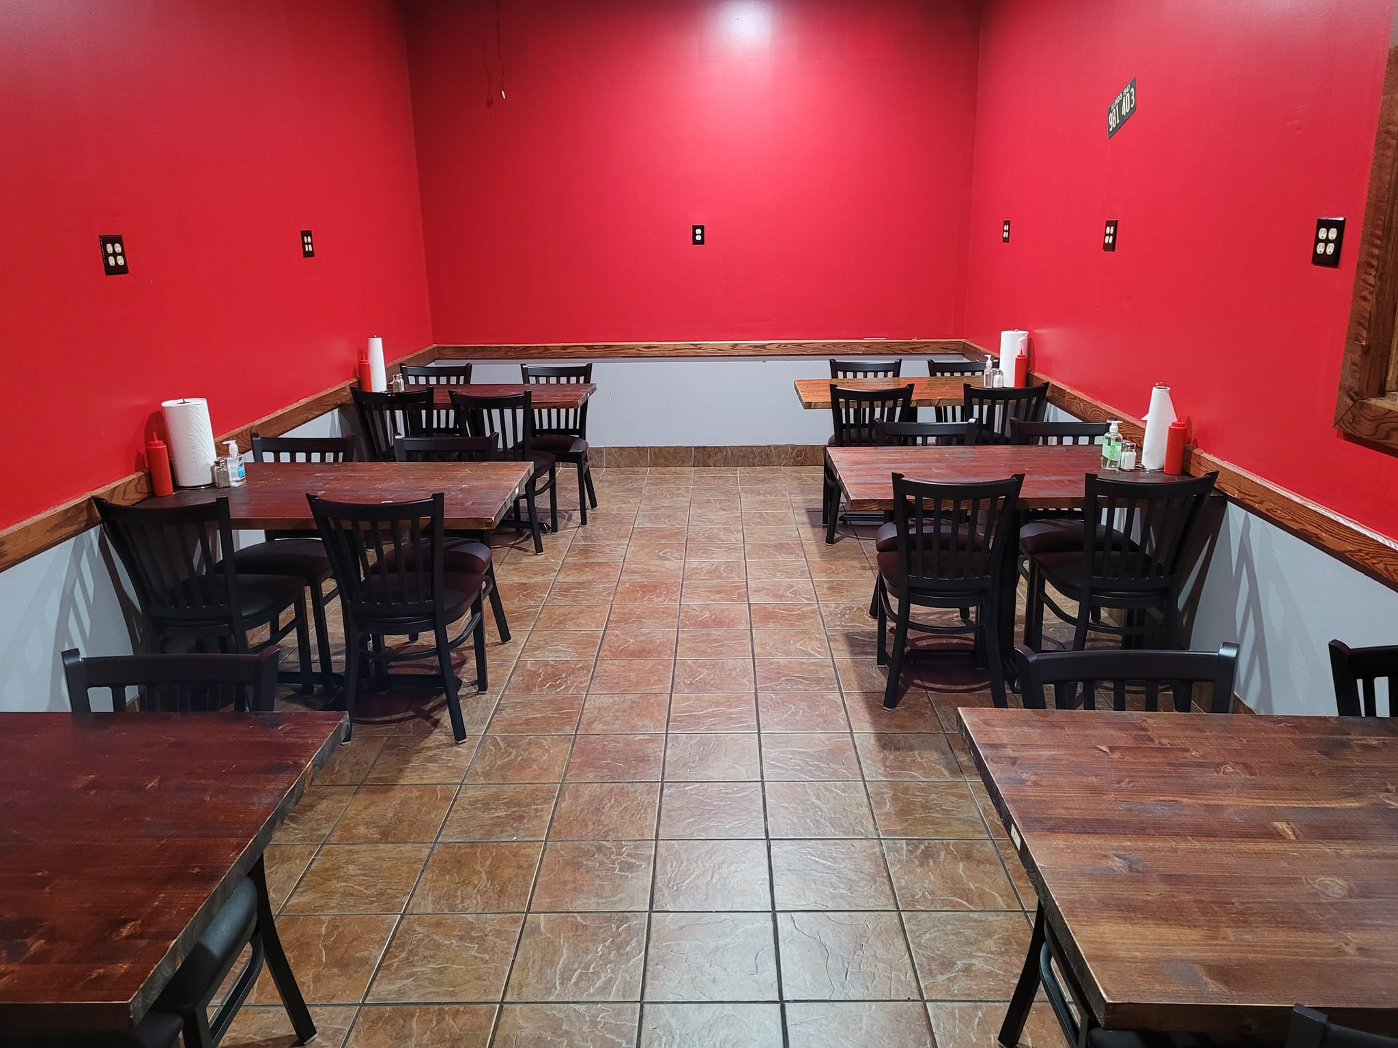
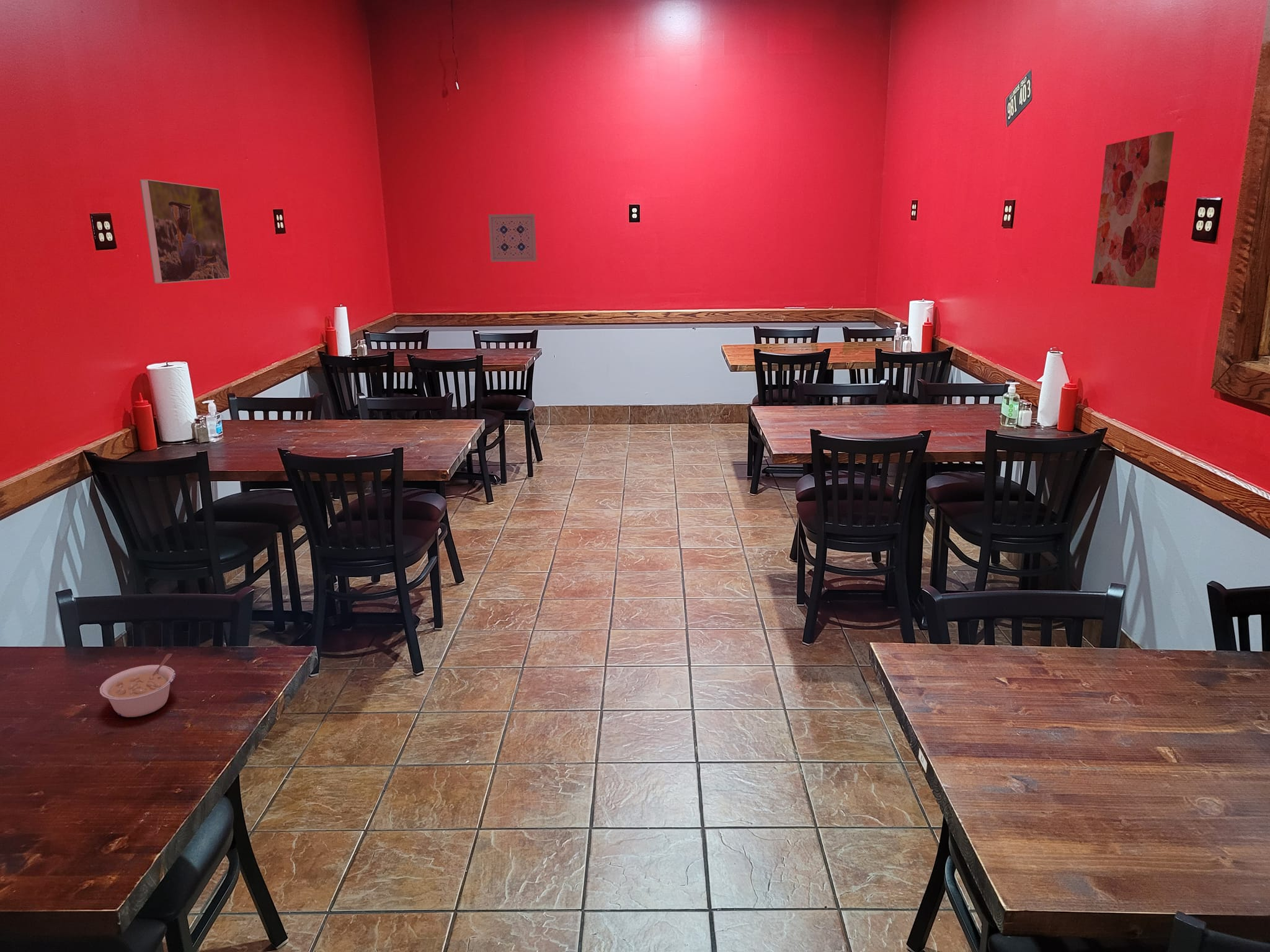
+ wall art [1091,131,1175,289]
+ legume [99,653,176,718]
+ wall art [488,213,537,262]
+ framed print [139,179,231,284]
